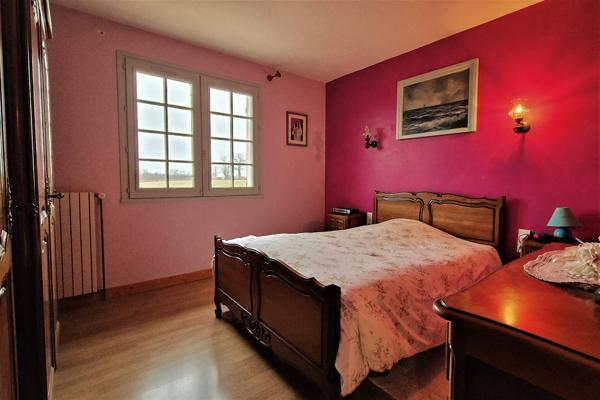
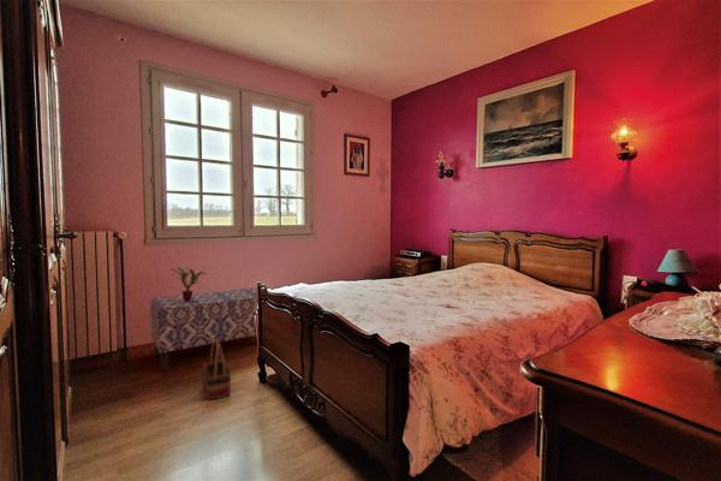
+ potted plant [169,266,208,301]
+ basket [202,338,232,402]
+ bench [149,286,260,372]
